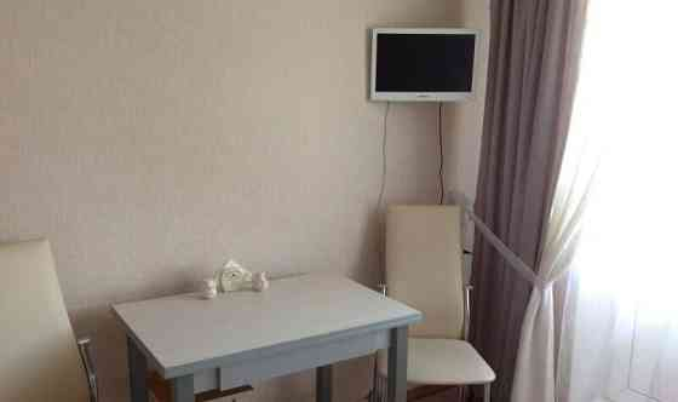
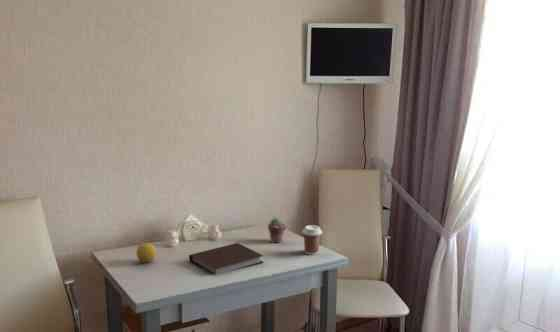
+ potted succulent [267,217,287,244]
+ notebook [188,242,264,275]
+ coffee cup [301,224,323,256]
+ fruit [136,242,157,263]
